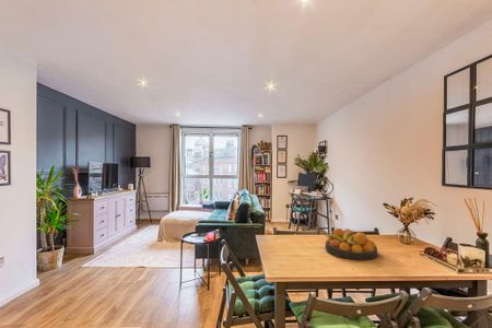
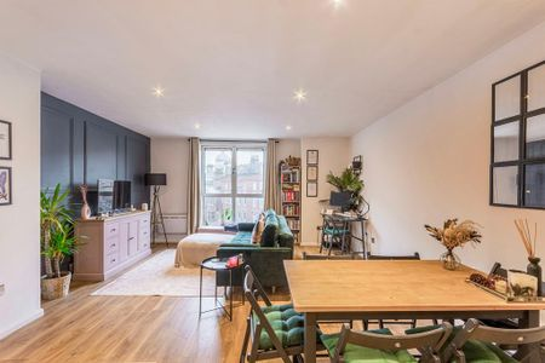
- fruit bowl [324,227,378,261]
